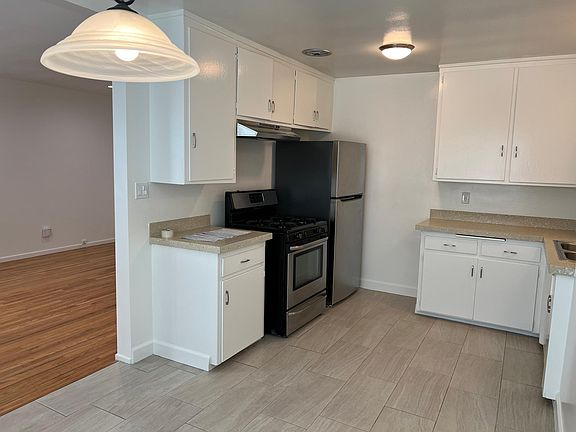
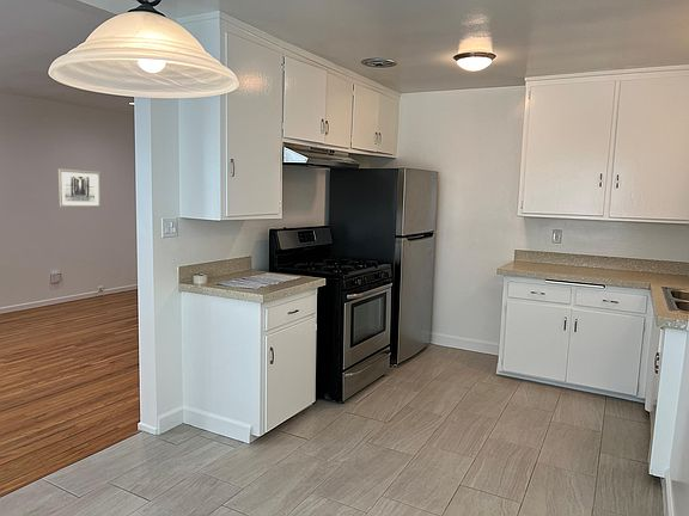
+ wall art [56,167,102,209]
